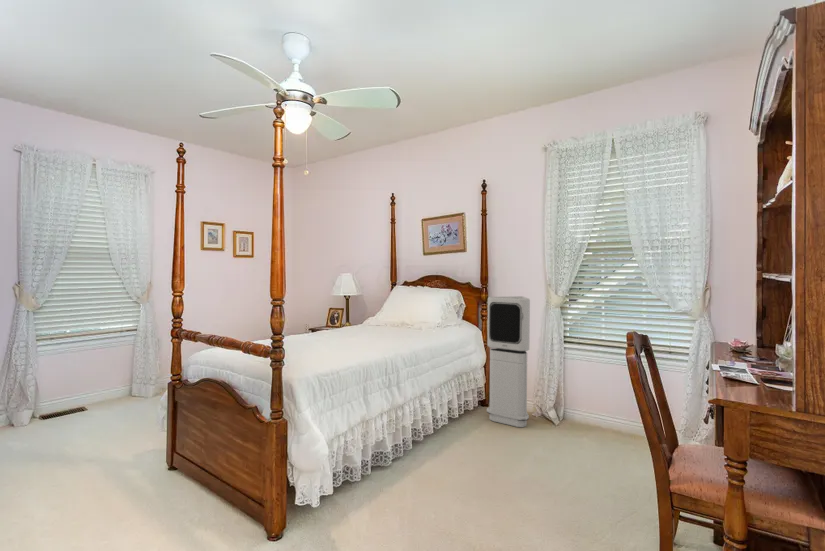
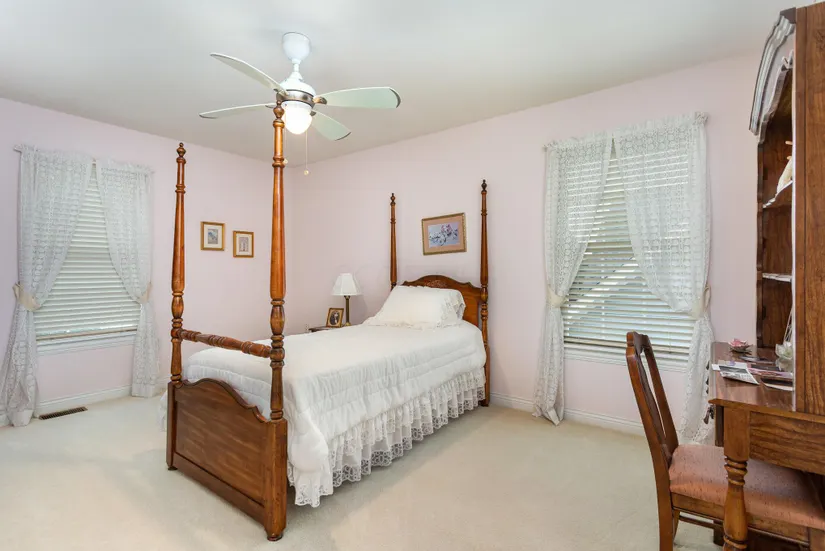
- air purifier [486,295,531,428]
